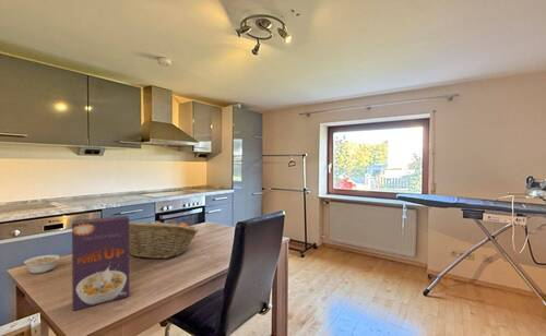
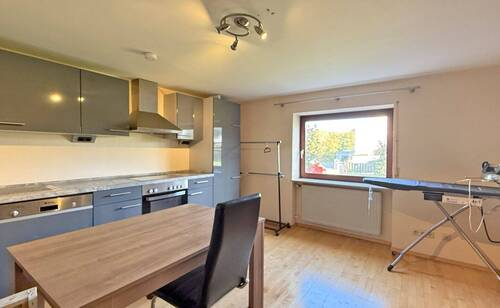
- cereal box [71,215,130,312]
- legume [23,254,61,275]
- fruit basket [129,216,200,260]
